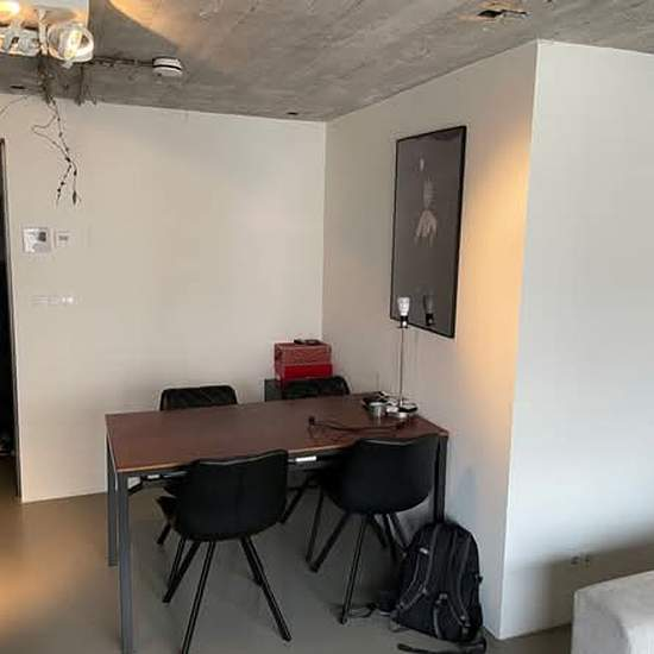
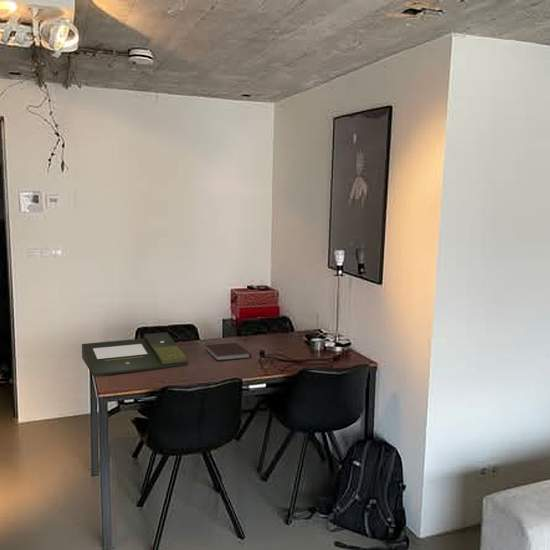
+ document tray [81,331,187,377]
+ notebook [205,342,252,362]
